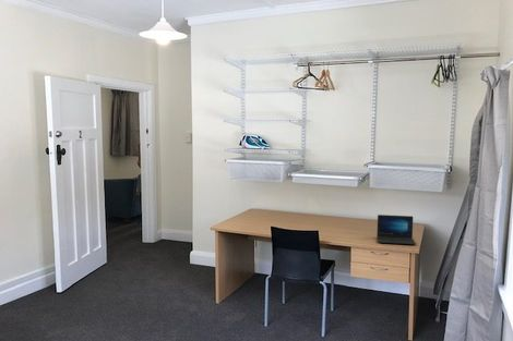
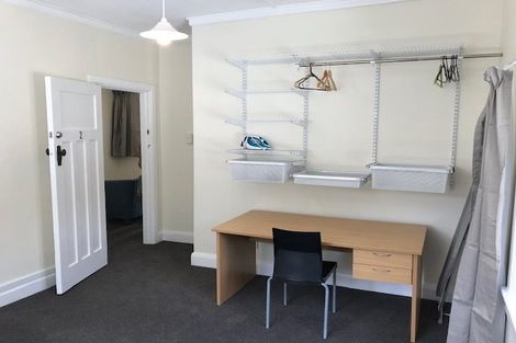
- laptop [375,214,417,246]
